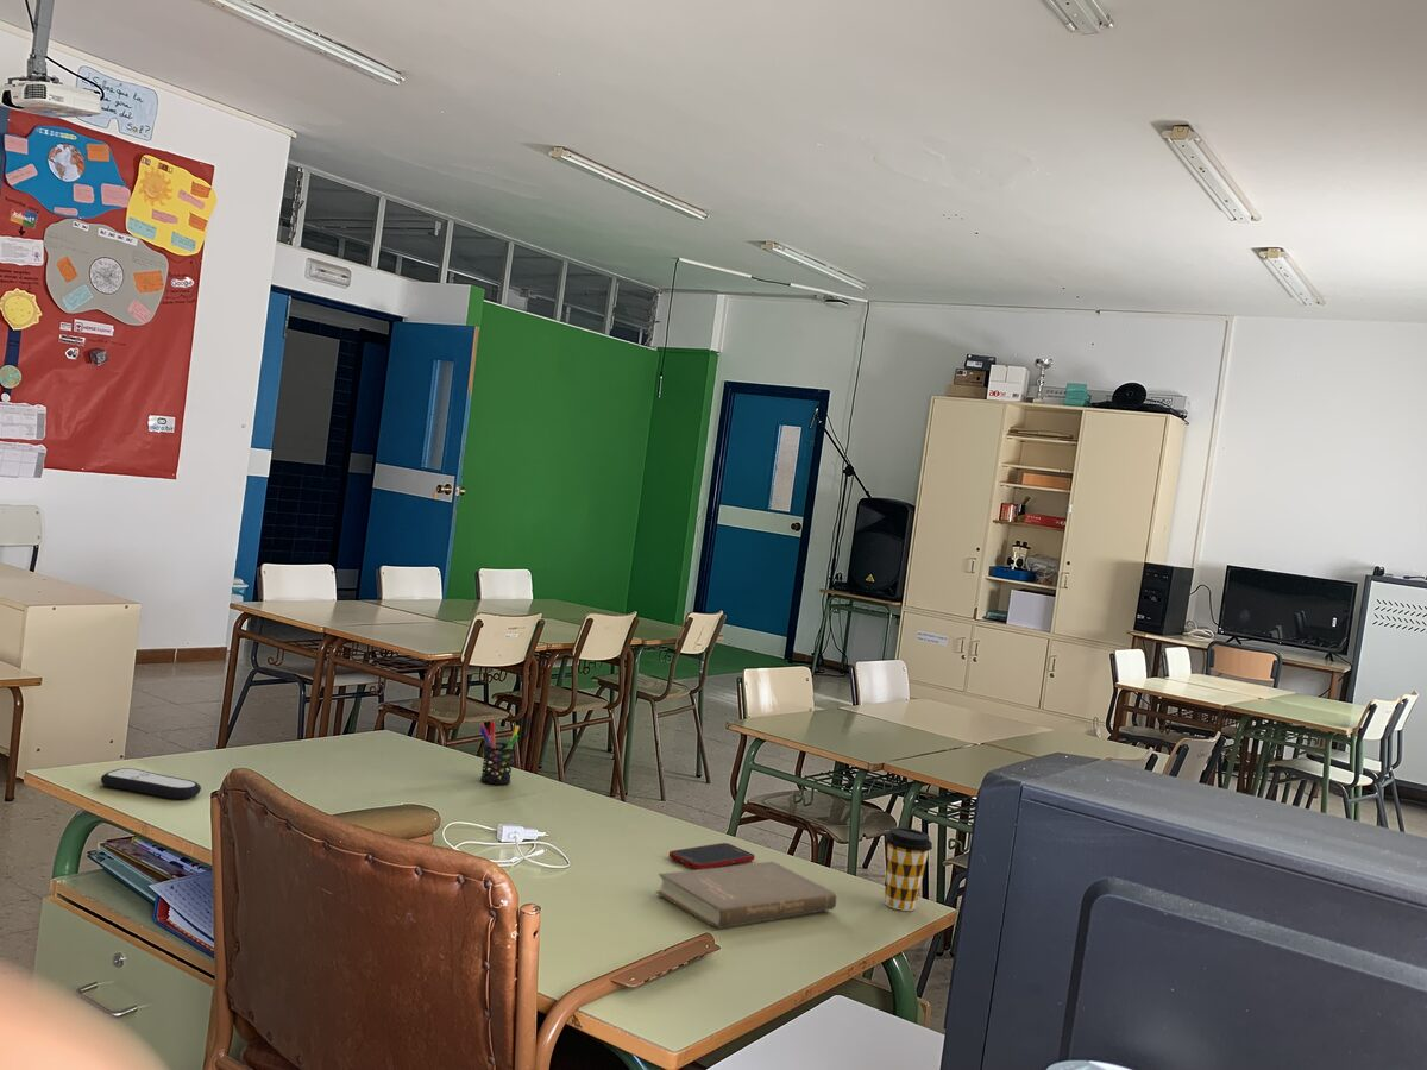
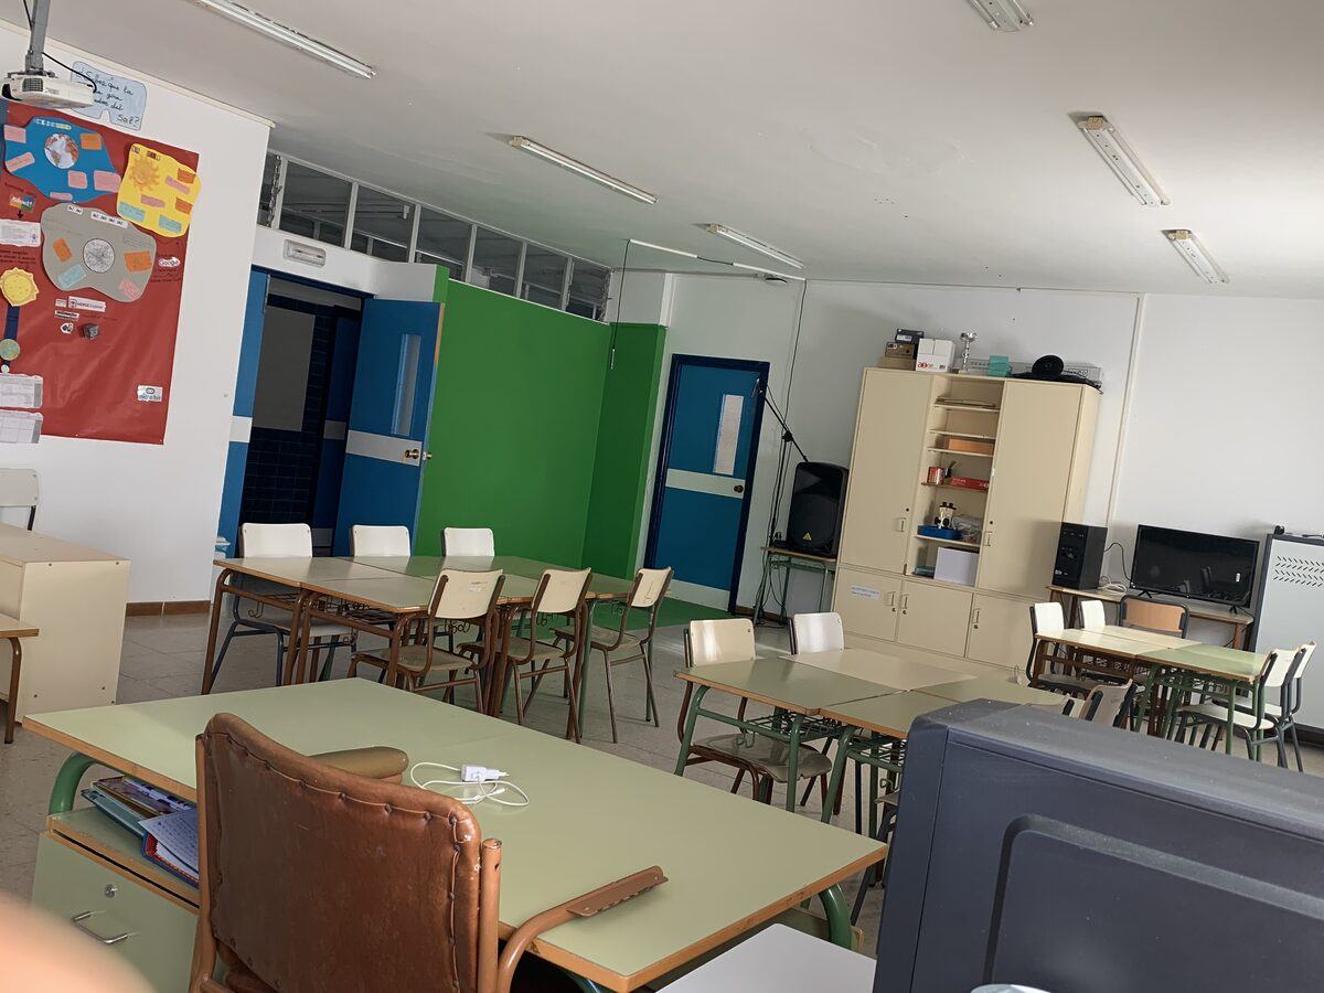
- coffee cup [884,826,933,912]
- book [654,860,838,930]
- pen holder [478,720,521,786]
- cell phone [667,842,755,870]
- remote control [100,767,202,800]
